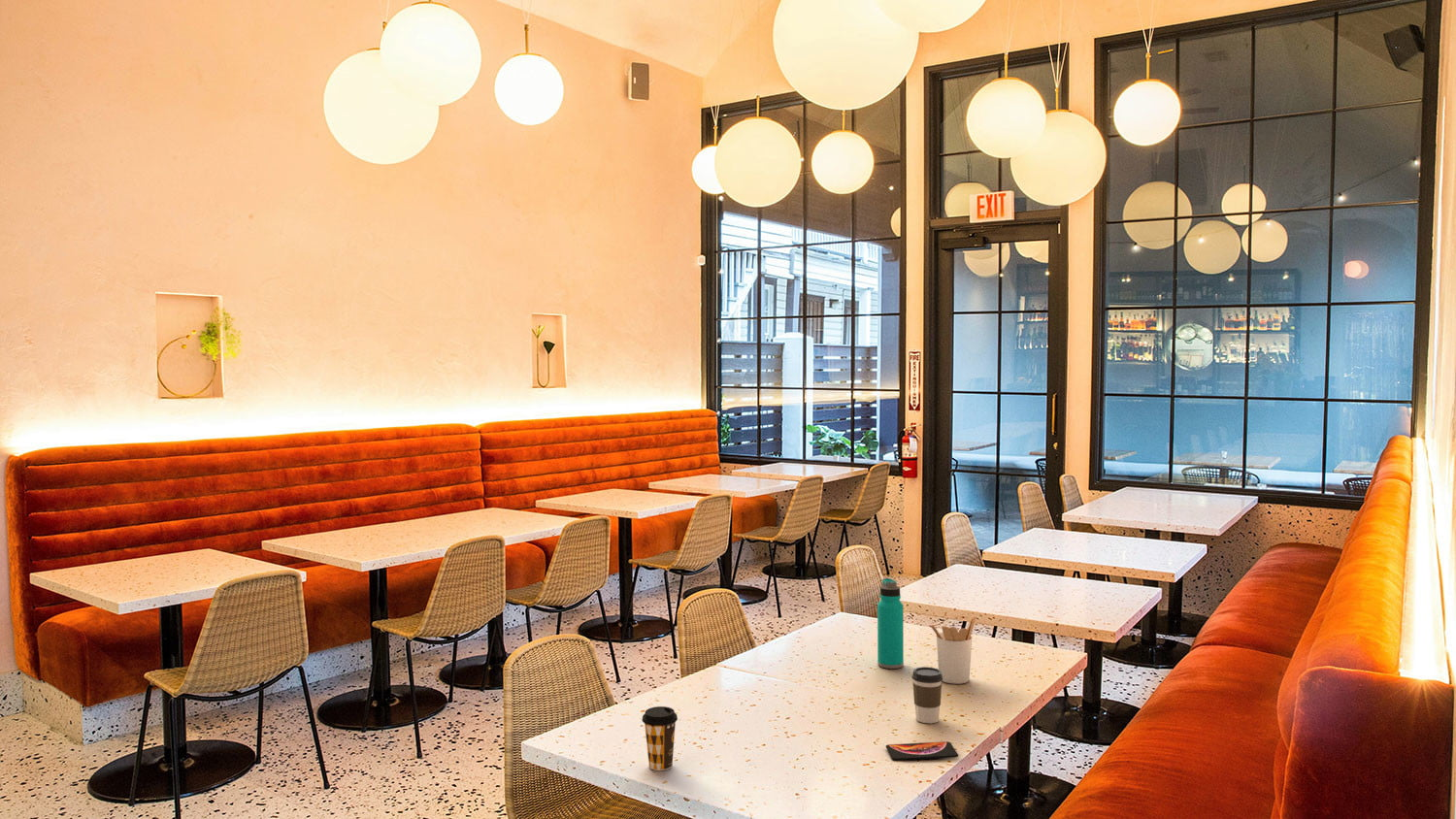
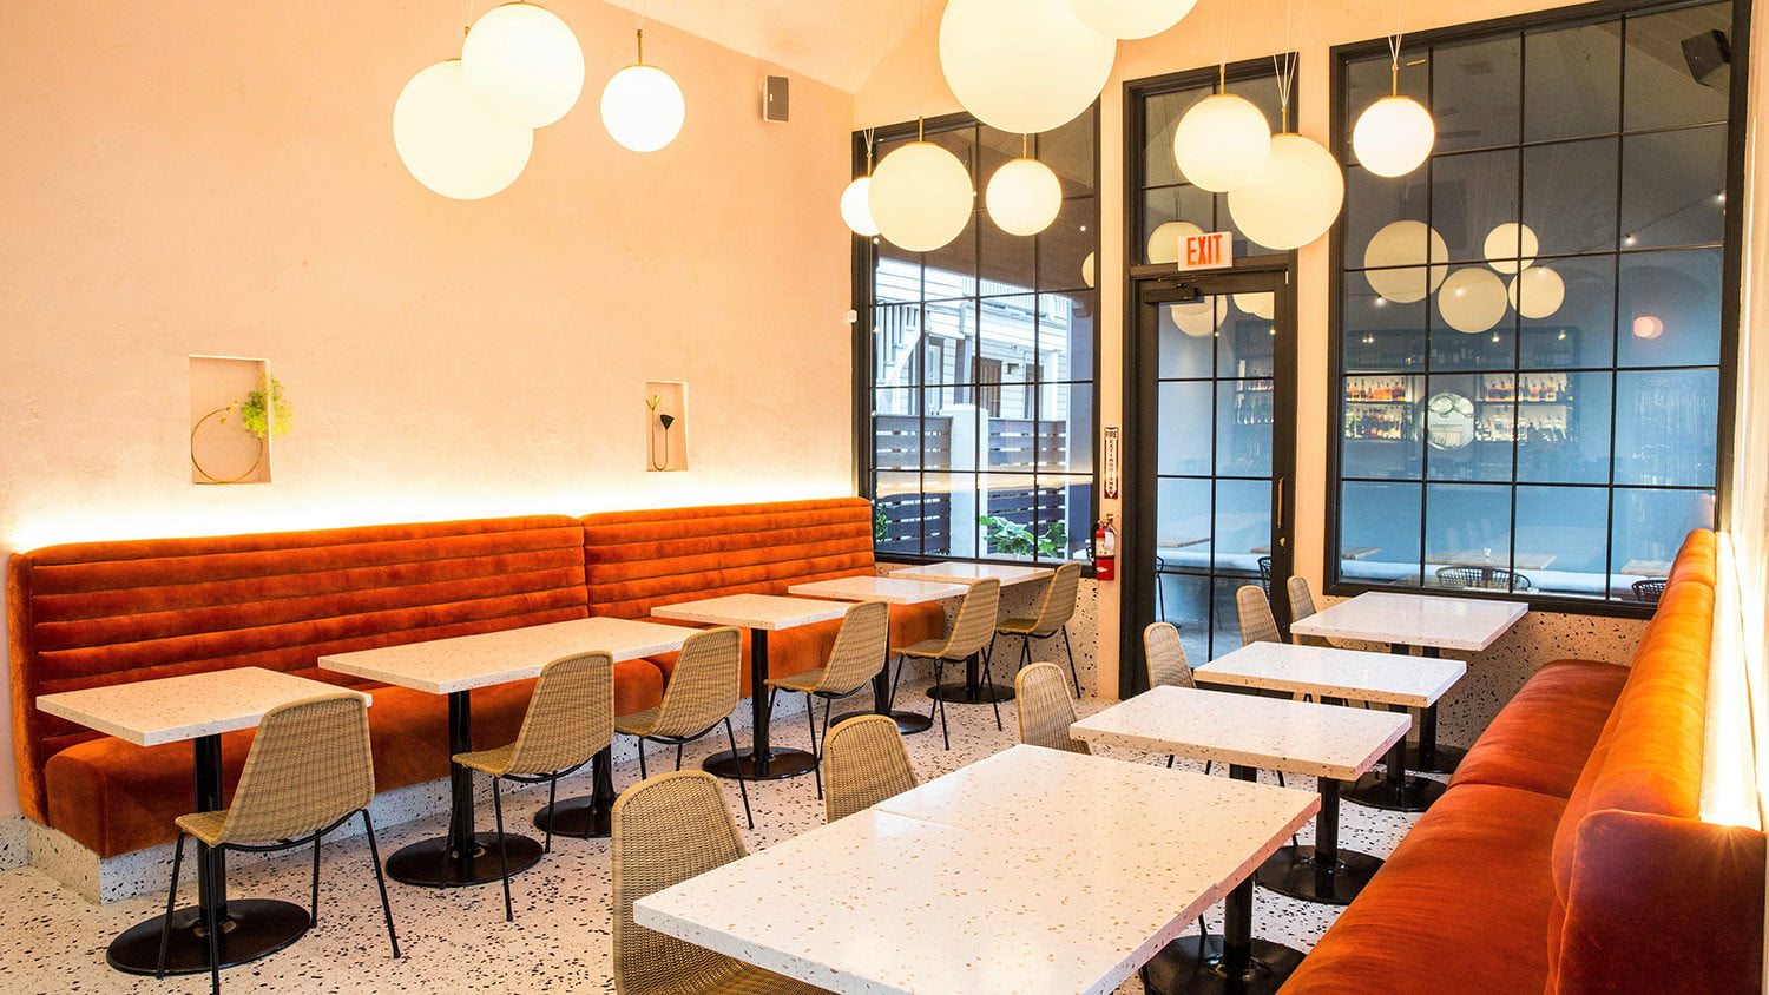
- coffee cup [641,705,678,771]
- smartphone [885,740,959,762]
- utensil holder [929,616,976,685]
- coffee cup [911,666,943,724]
- water bottle [877,577,905,670]
